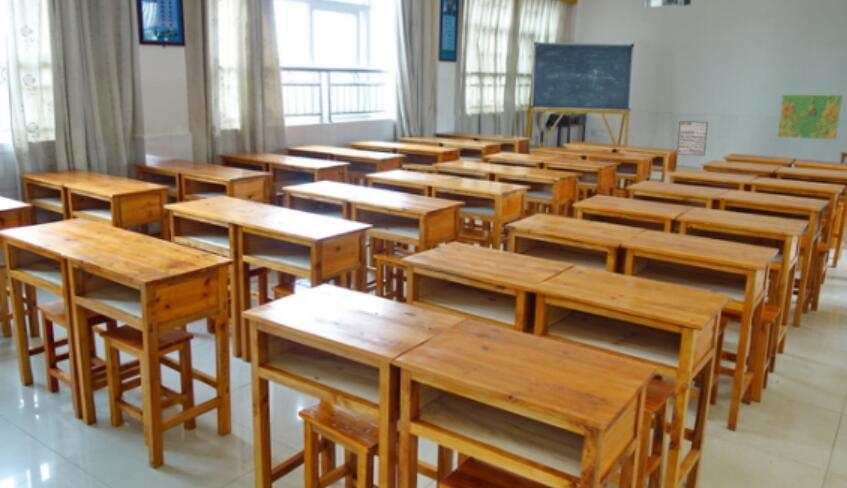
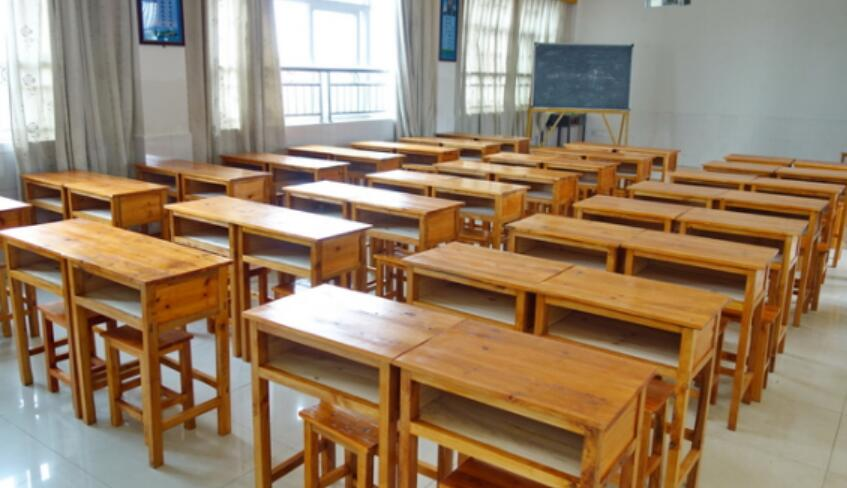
- wall art [676,120,709,157]
- map [777,94,843,140]
